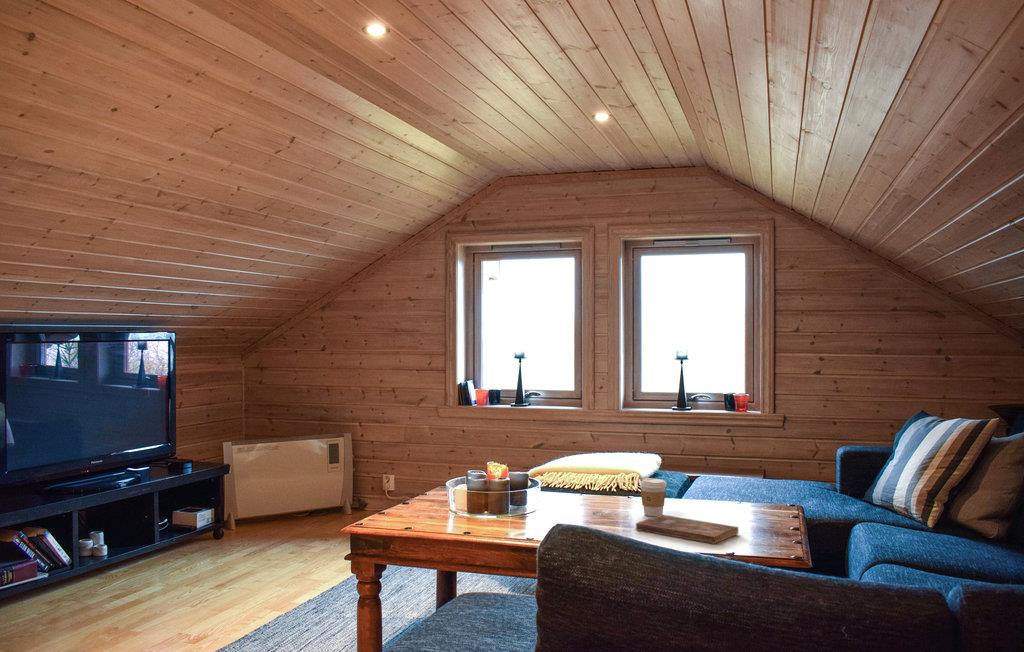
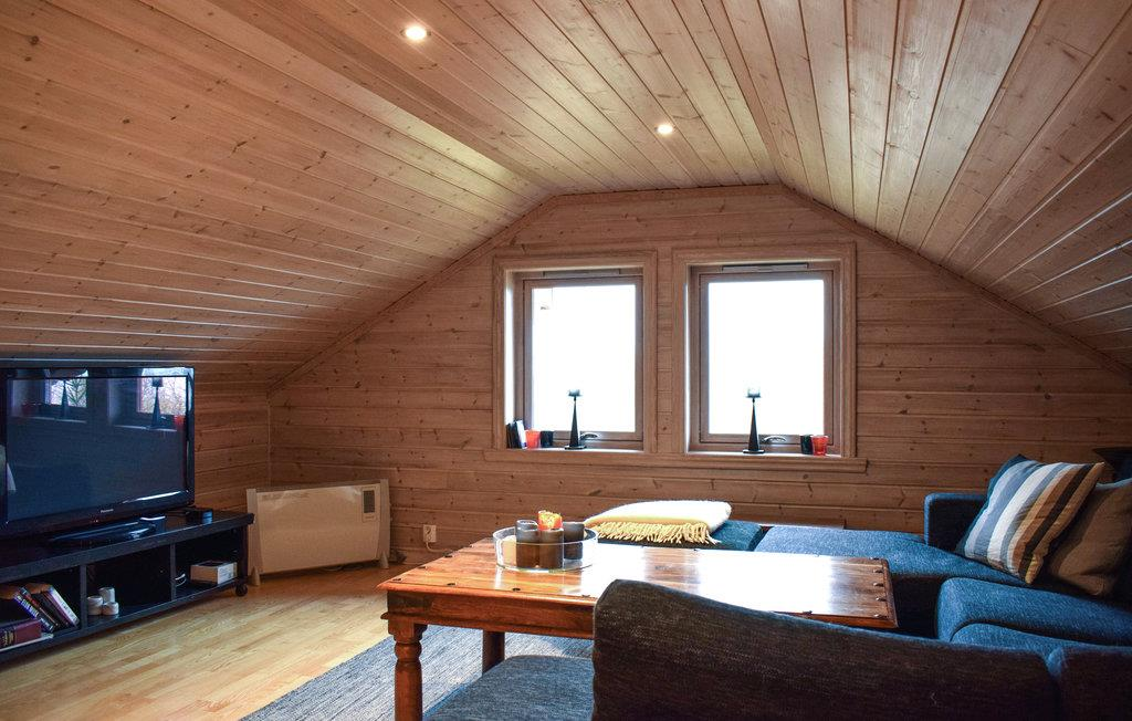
- coffee cup [639,477,667,517]
- bible [635,514,740,545]
